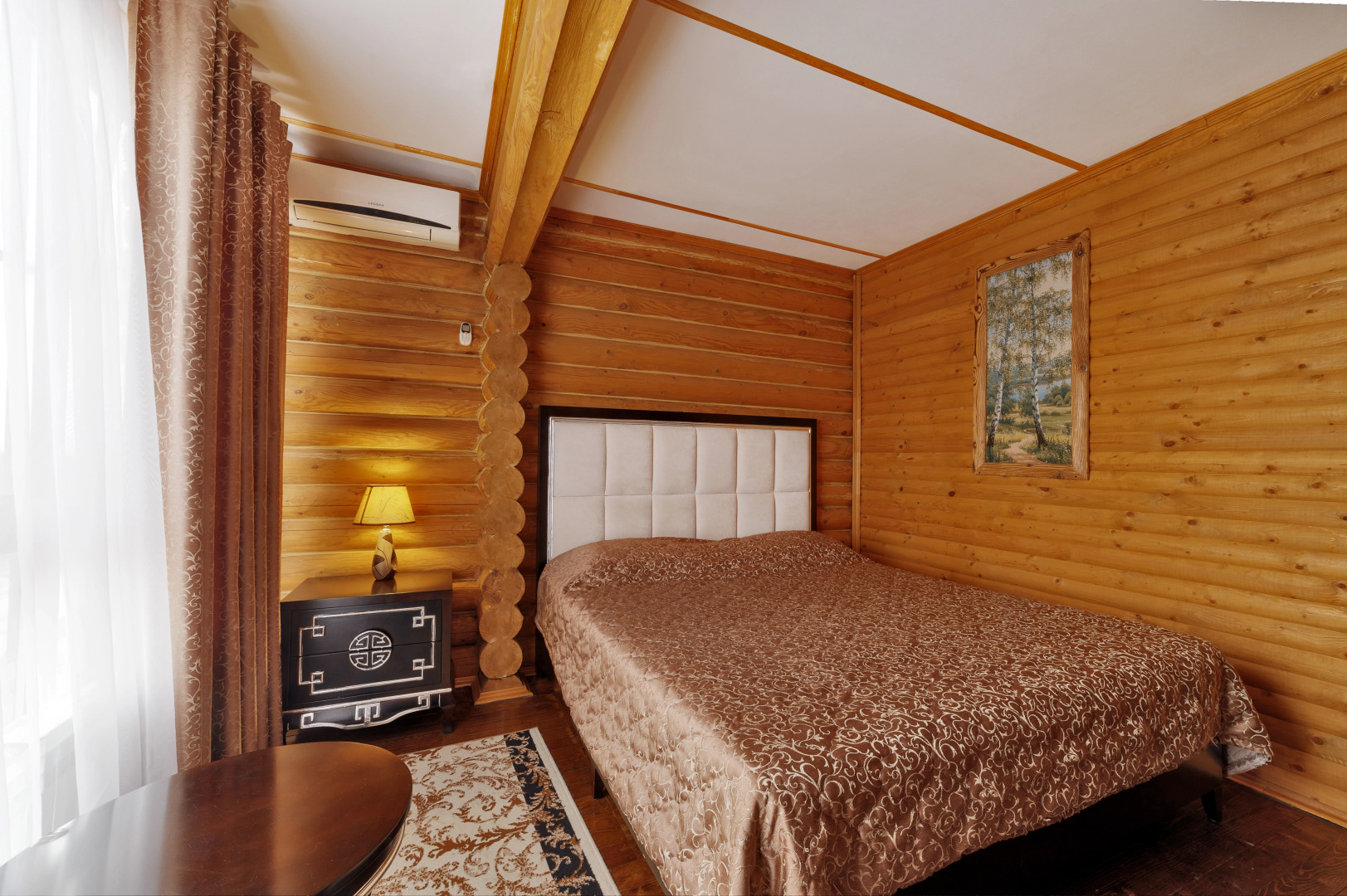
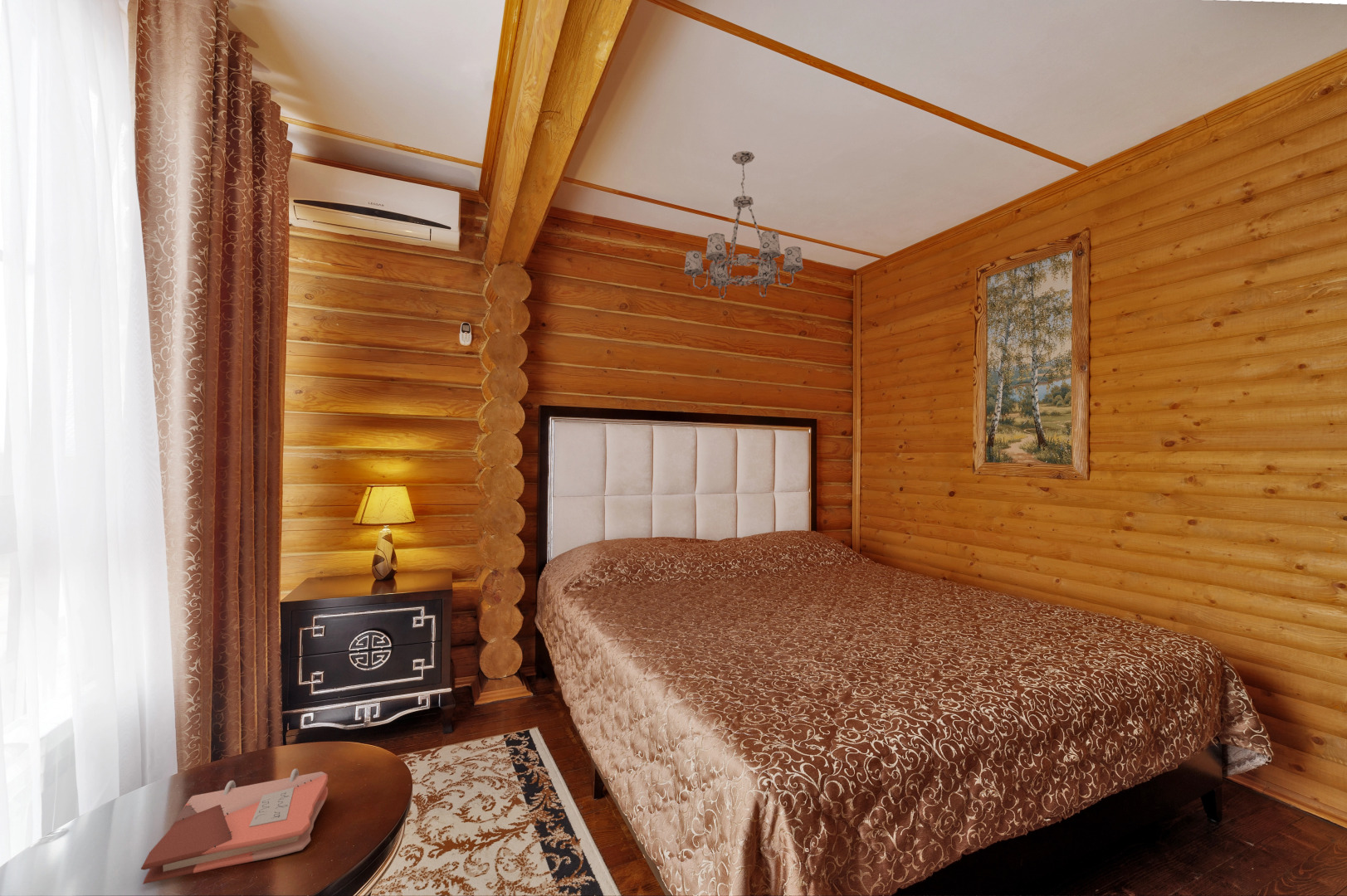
+ chandelier [683,150,804,299]
+ phonebook [140,768,329,884]
